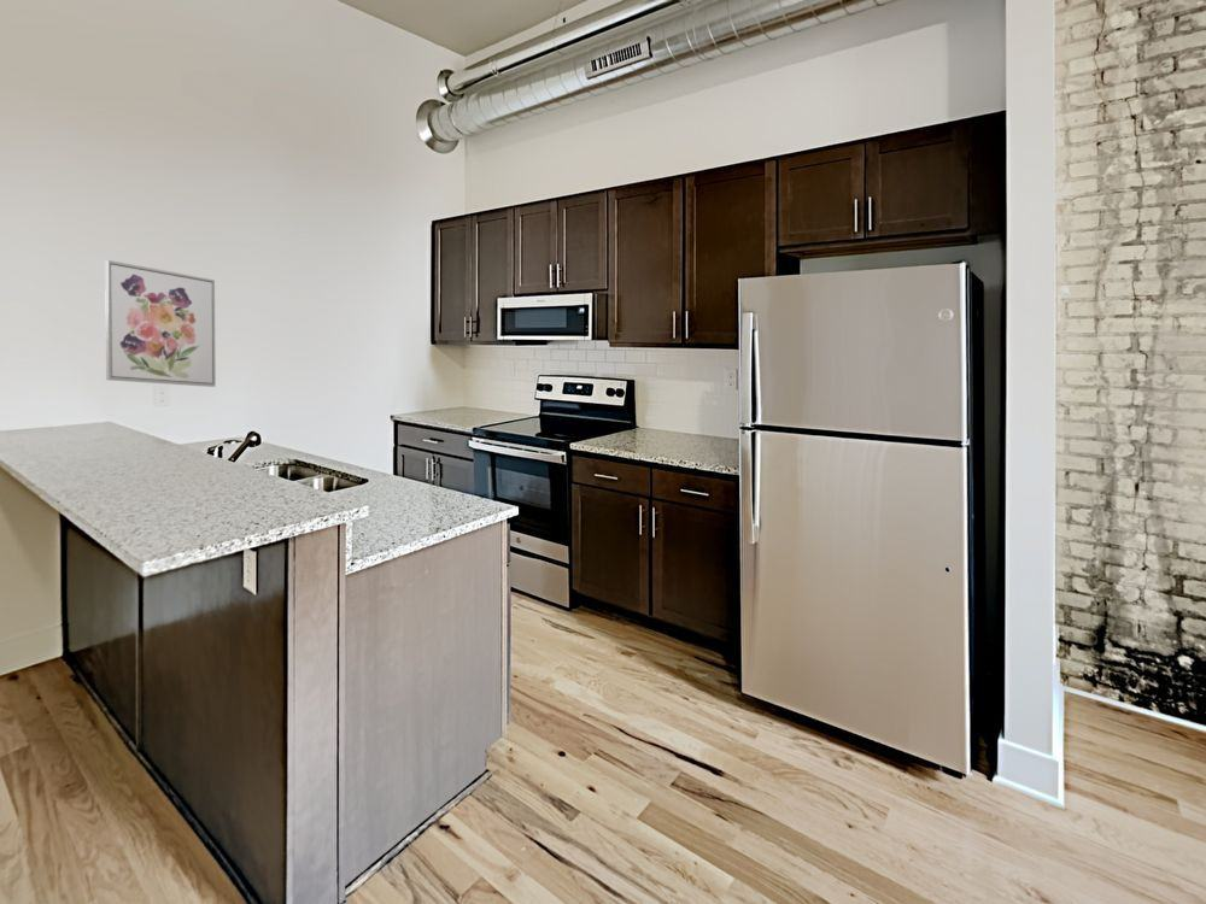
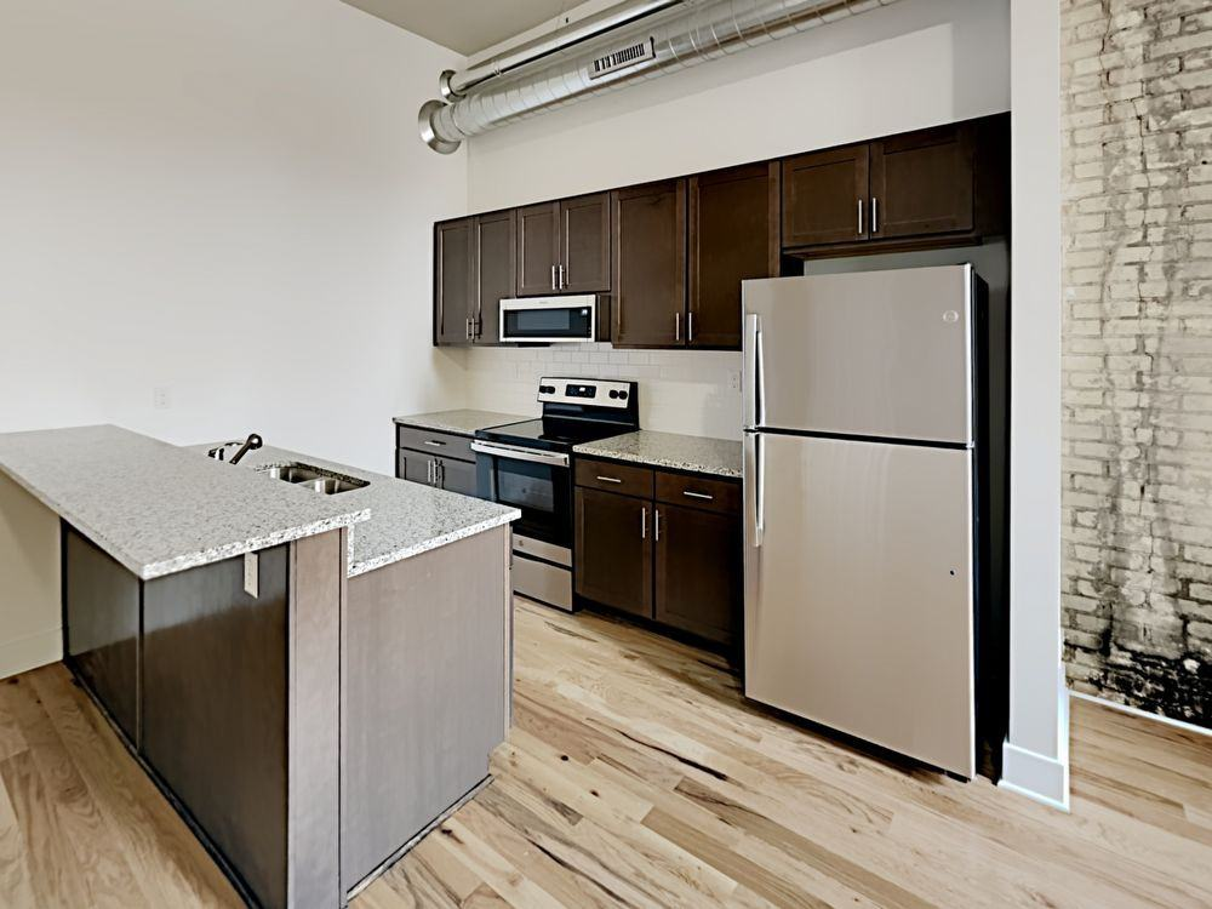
- wall art [104,259,217,388]
